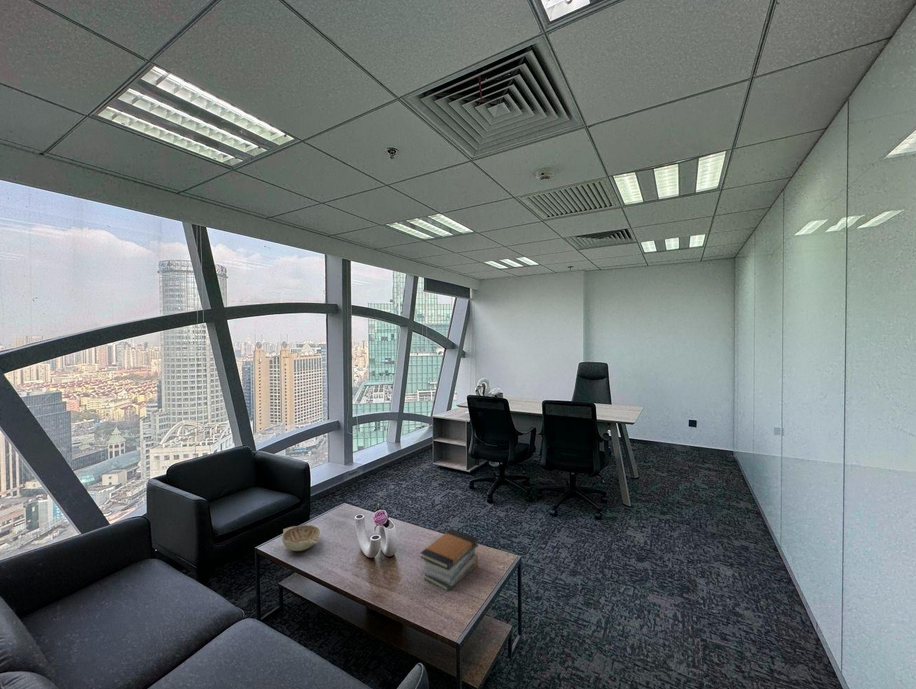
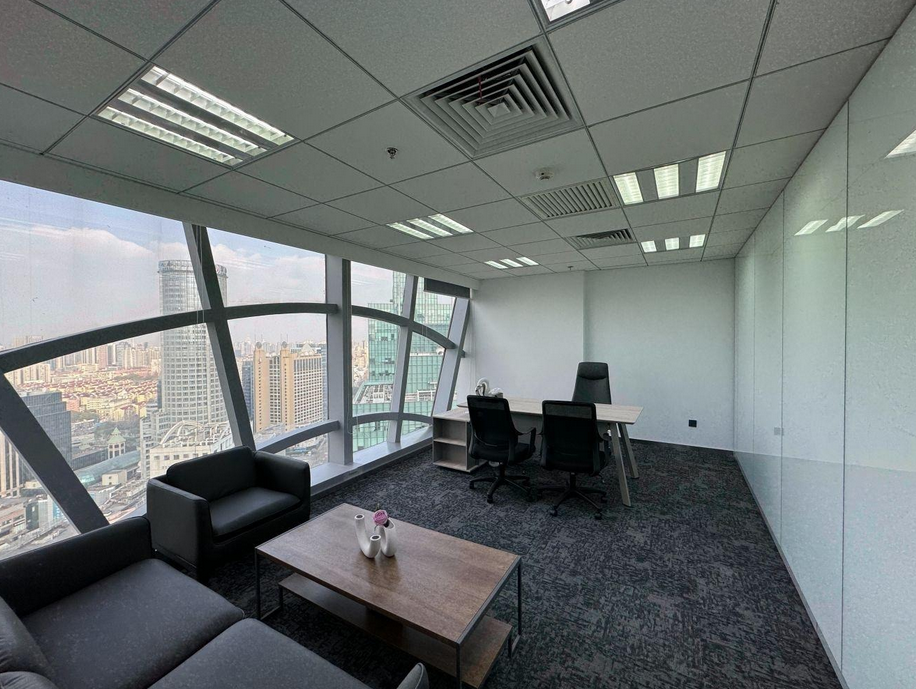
- decorative bowl [281,524,321,552]
- book stack [419,528,479,592]
